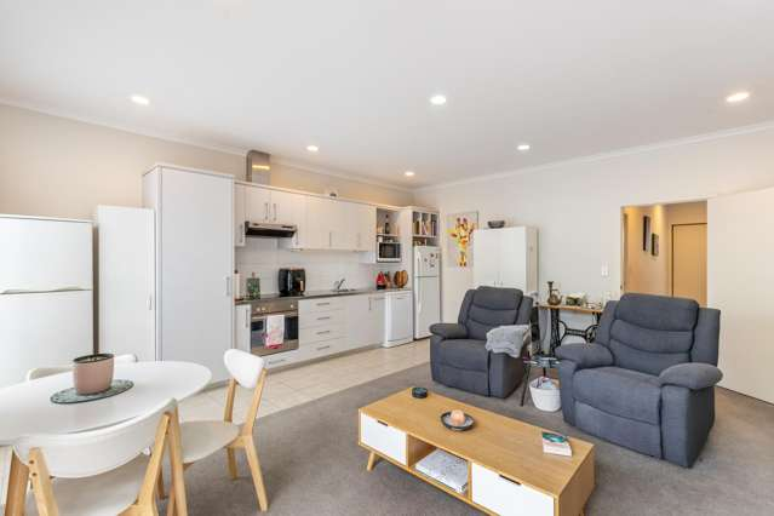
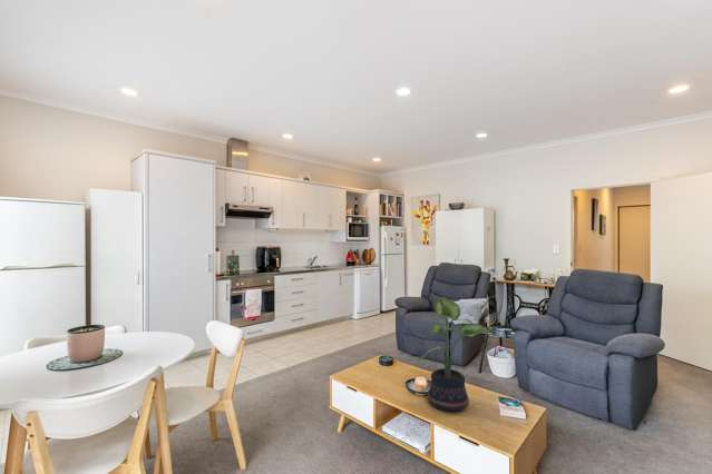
+ potted plant [417,296,496,413]
